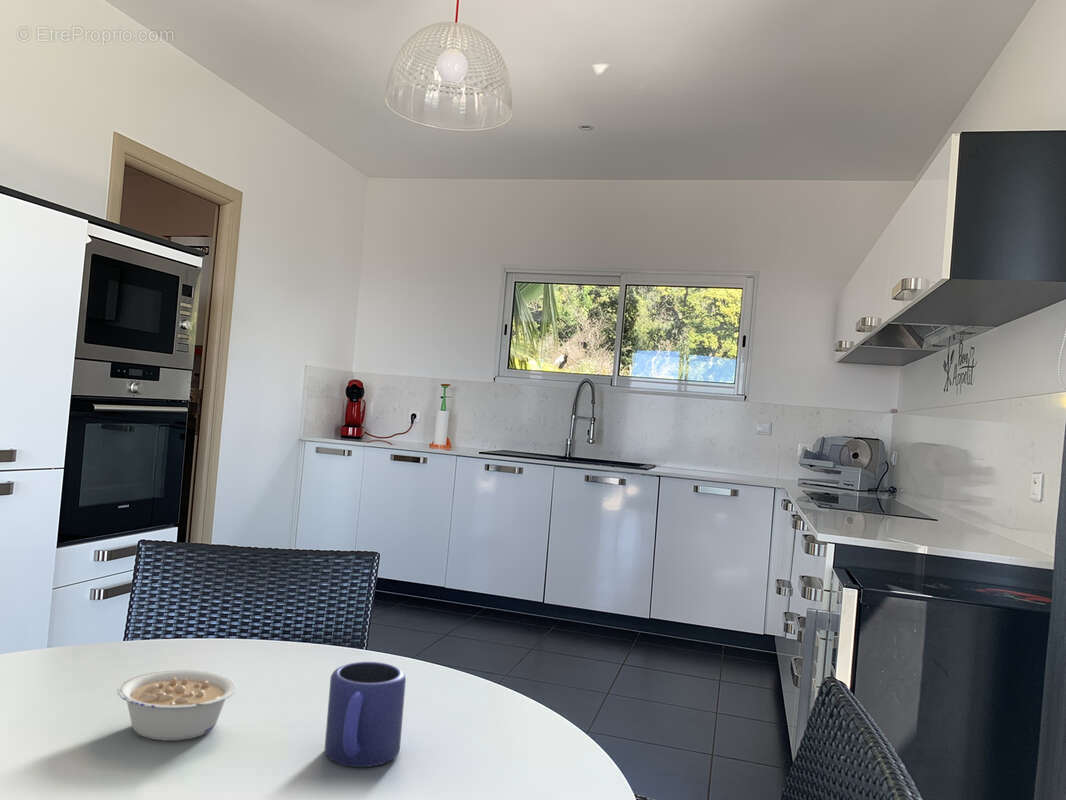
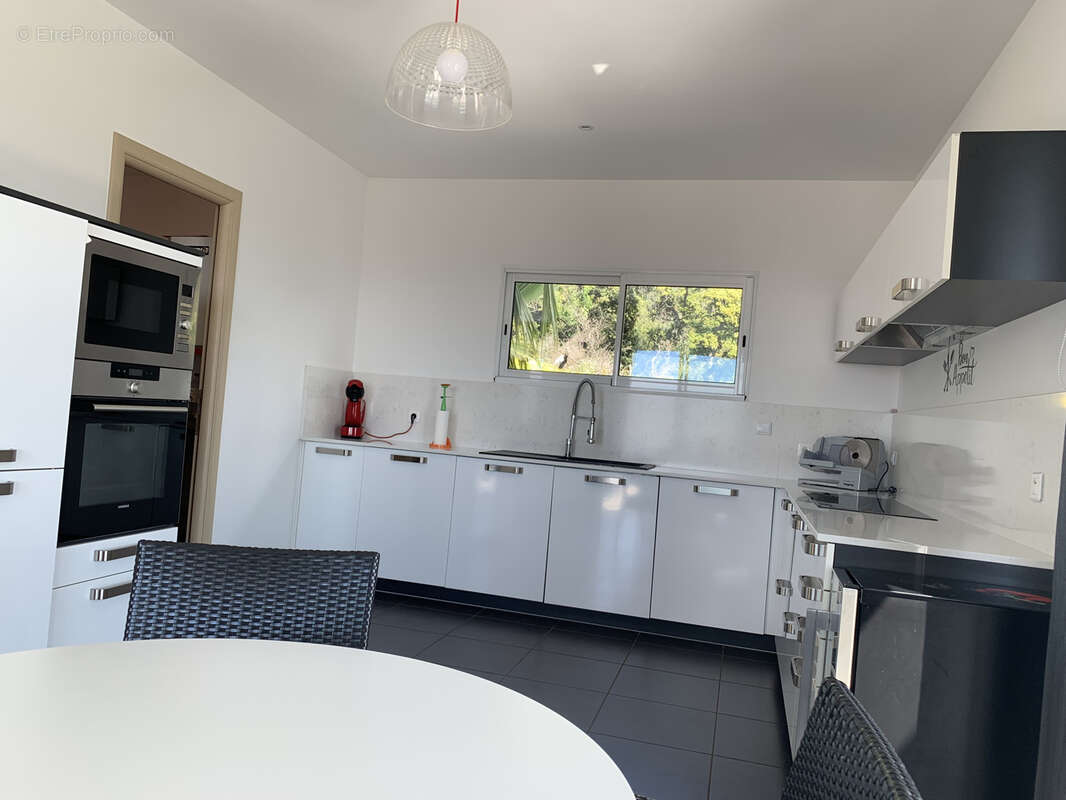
- legume [116,669,238,742]
- mug [324,661,407,768]
